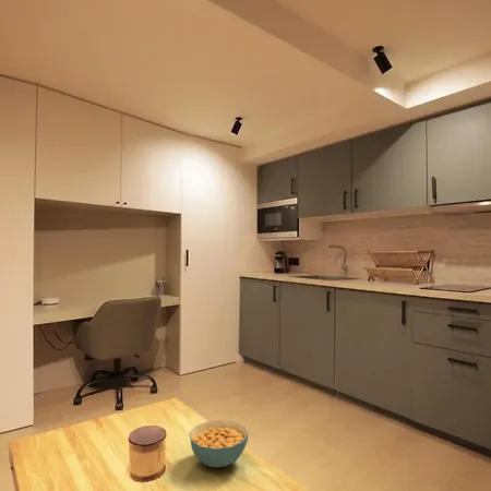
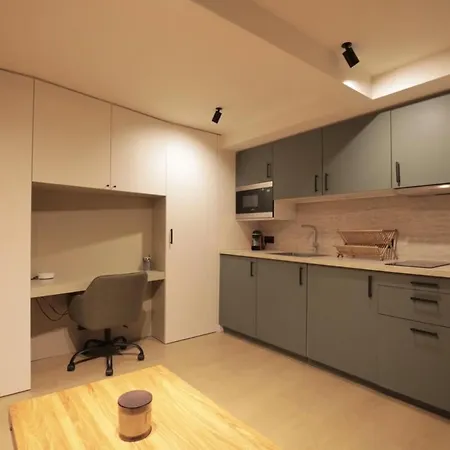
- cereal bowl [189,419,250,469]
